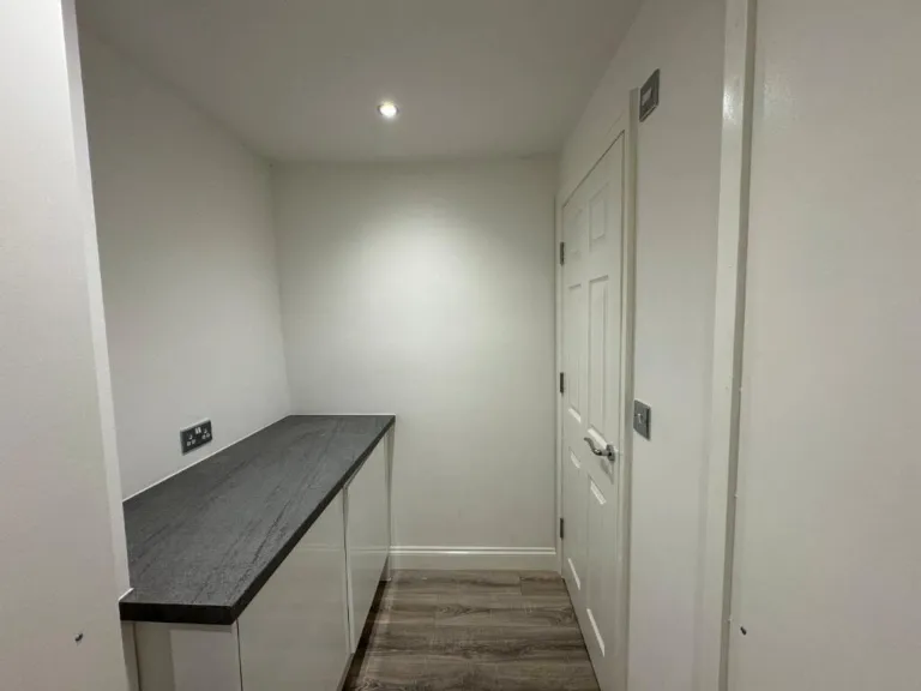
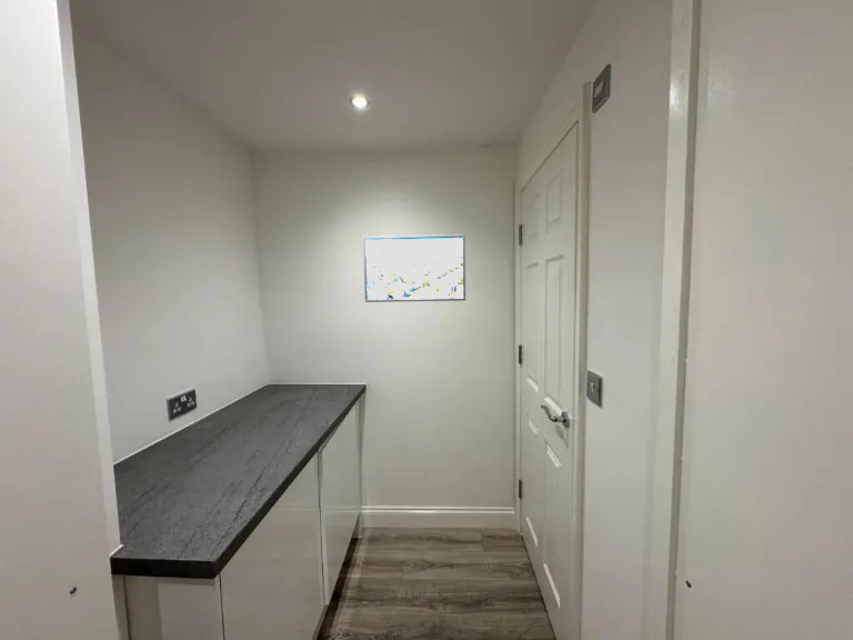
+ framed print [362,233,466,303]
